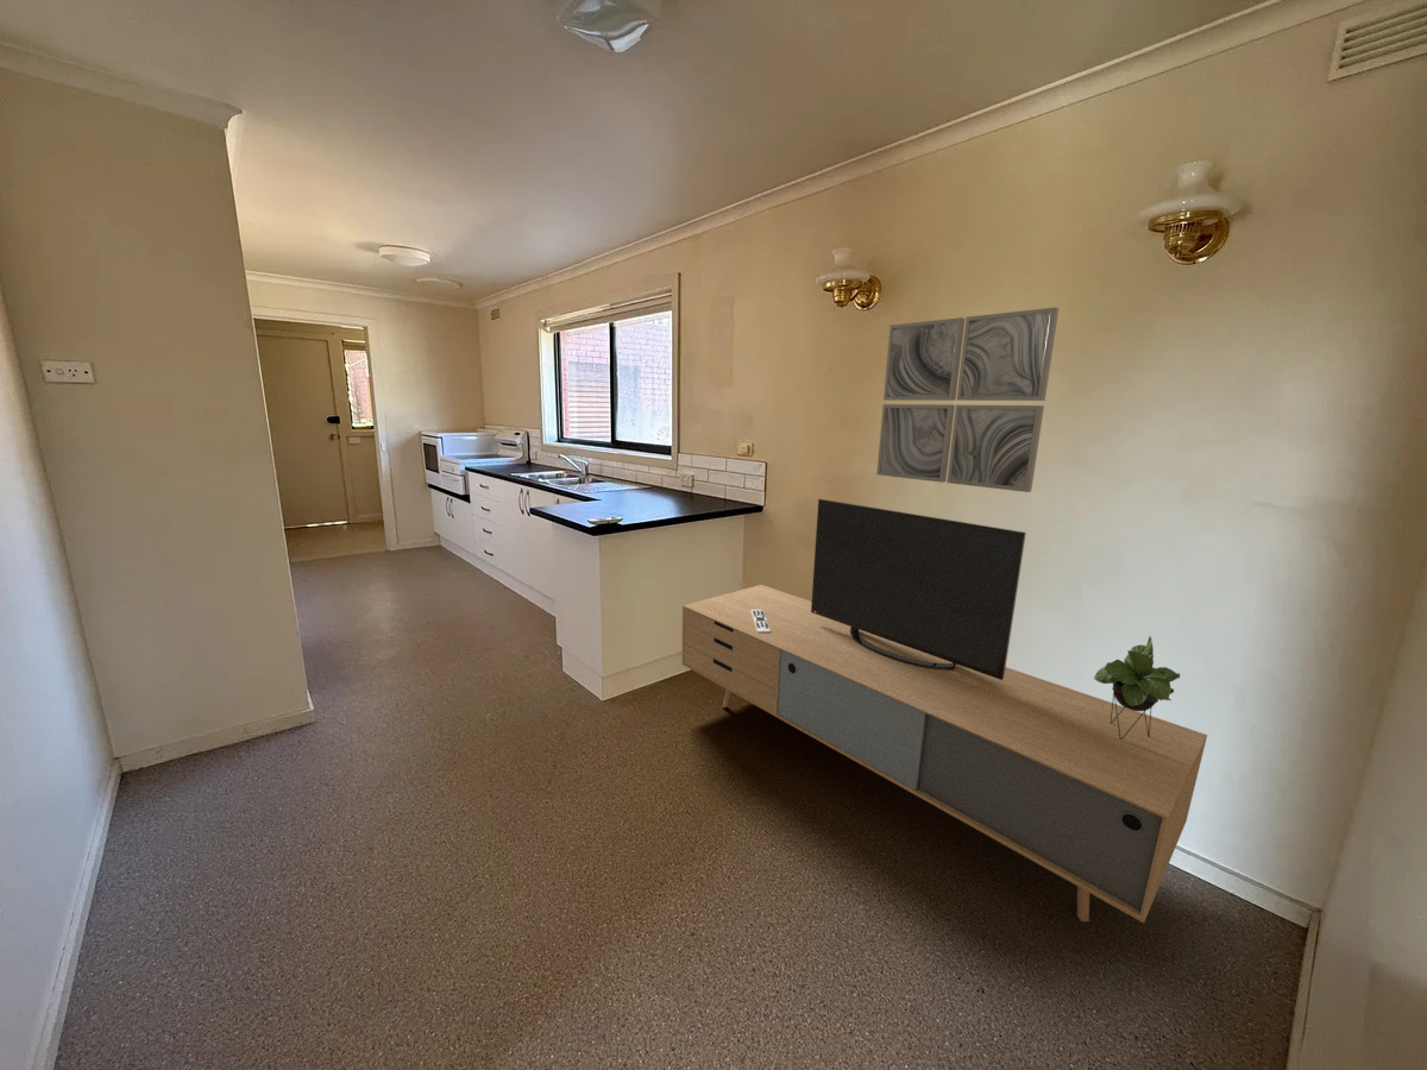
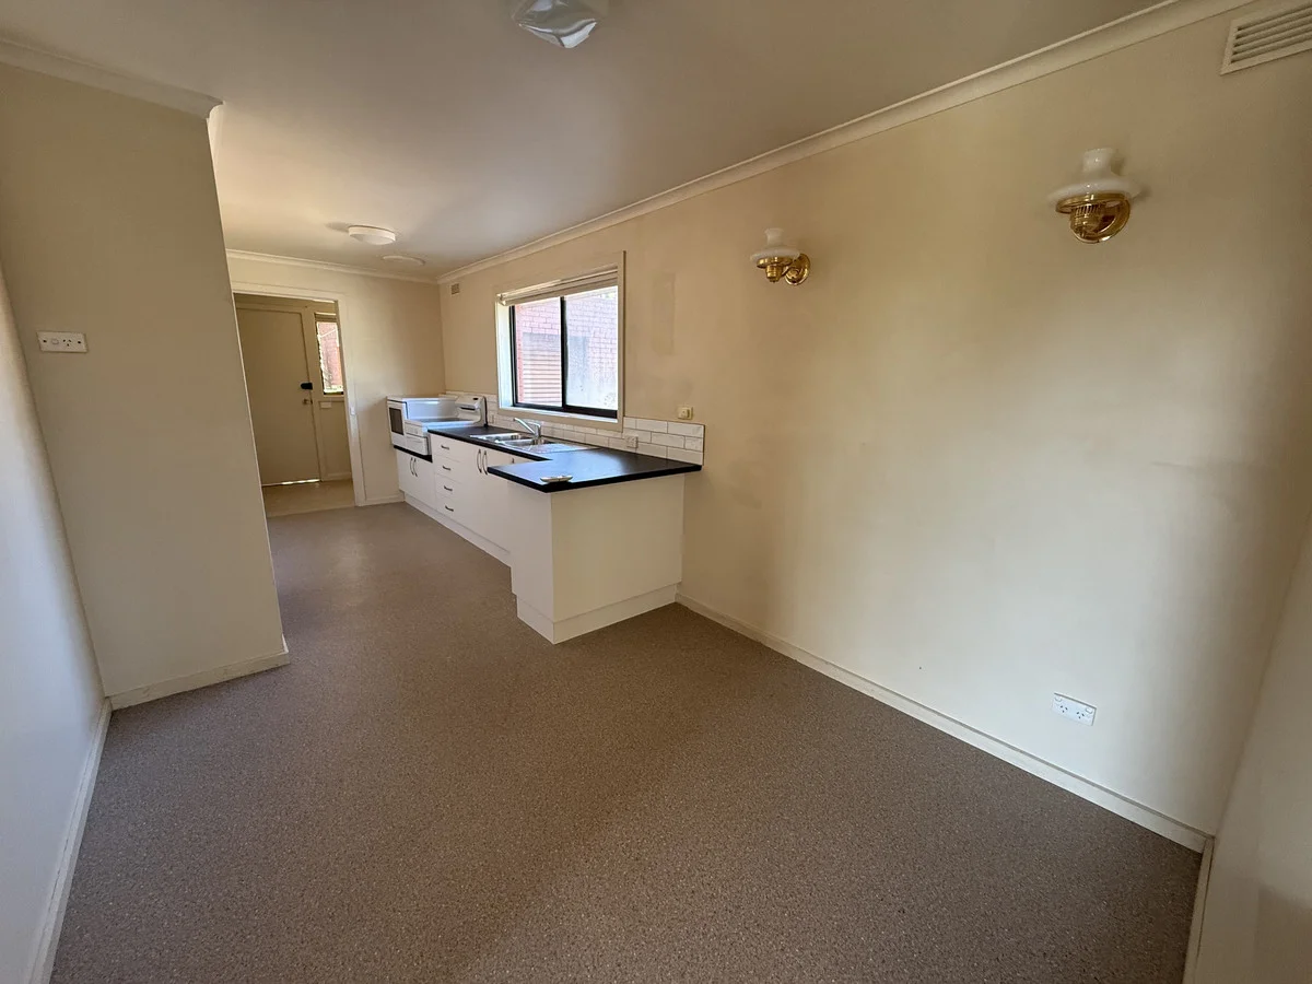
- wall art [875,307,1060,493]
- media console [680,498,1208,924]
